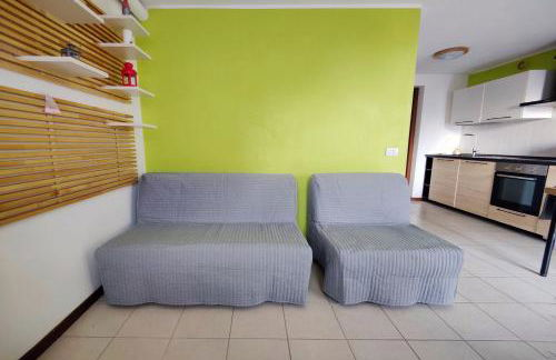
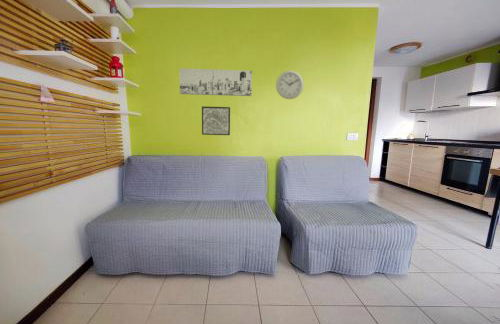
+ wall art [179,67,253,97]
+ wall art [201,105,231,136]
+ wall clock [275,70,304,100]
